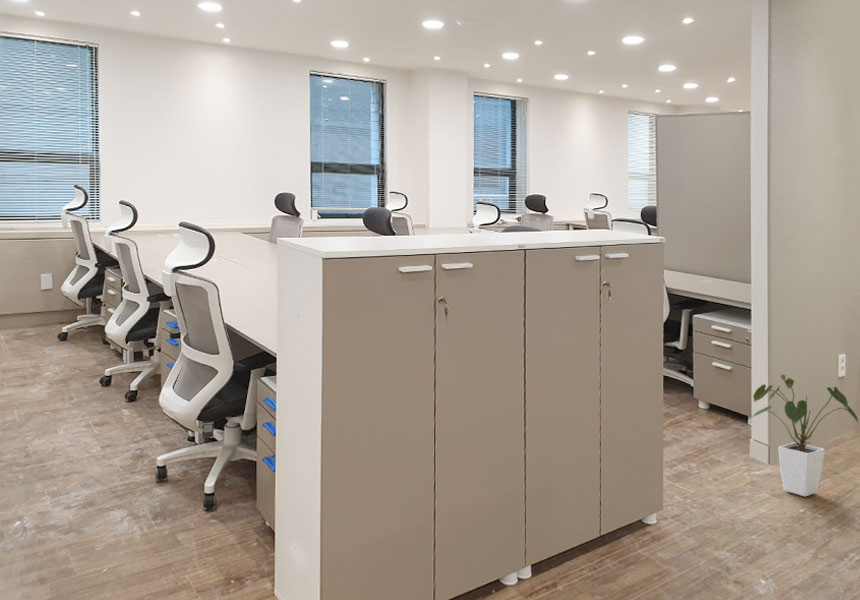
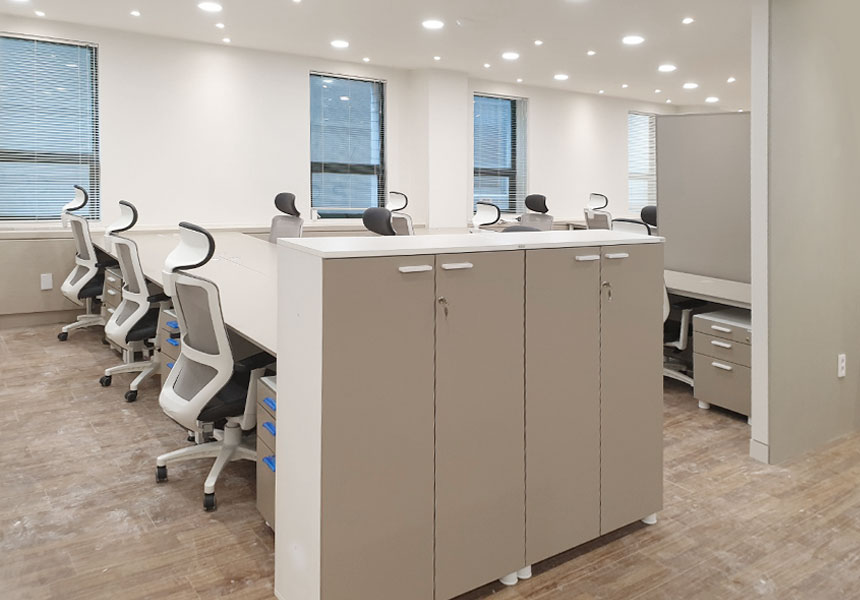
- house plant [750,373,859,497]
